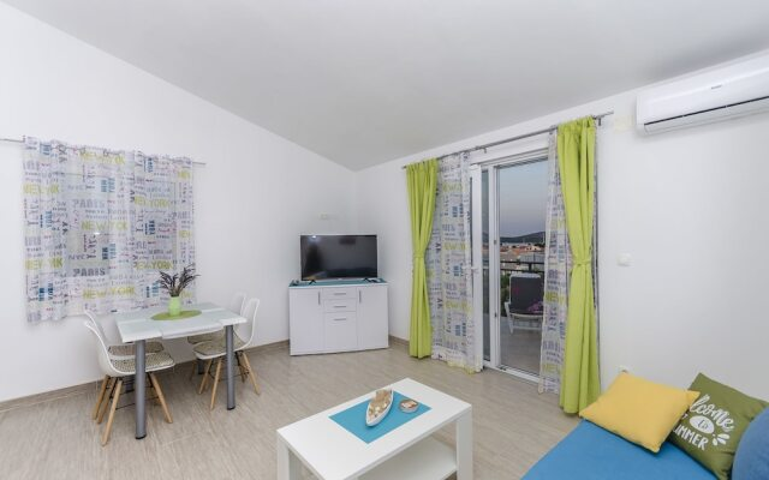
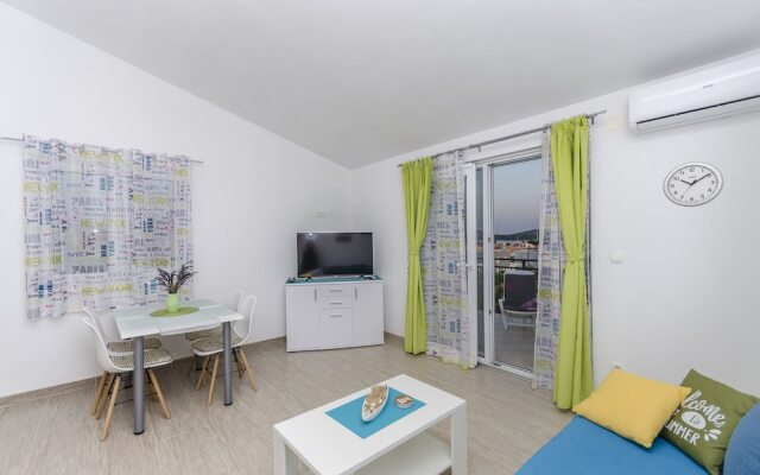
+ wall clock [661,160,726,208]
